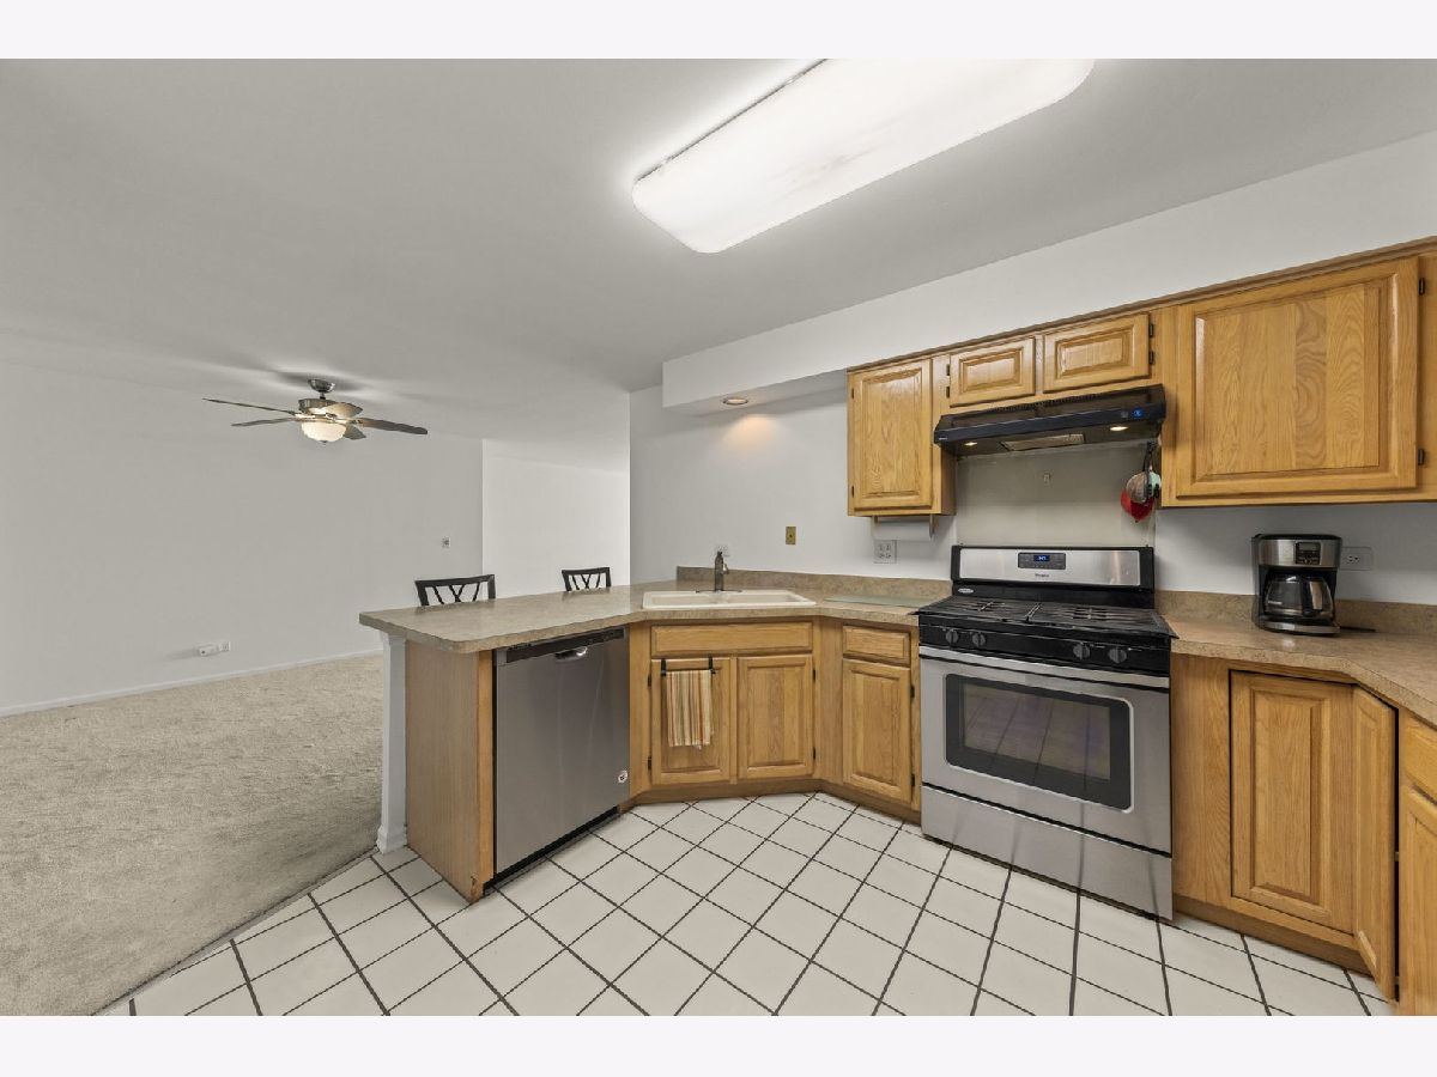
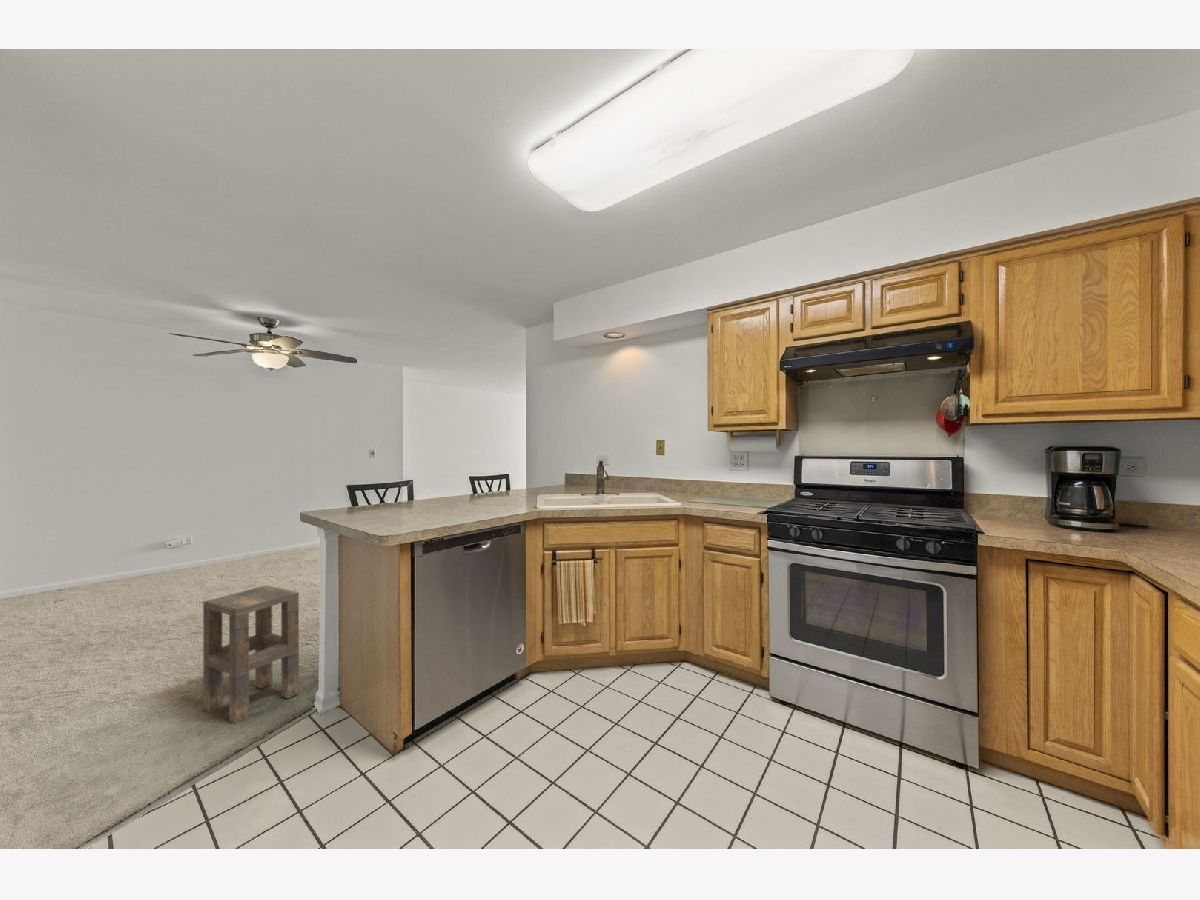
+ side table [202,584,300,725]
